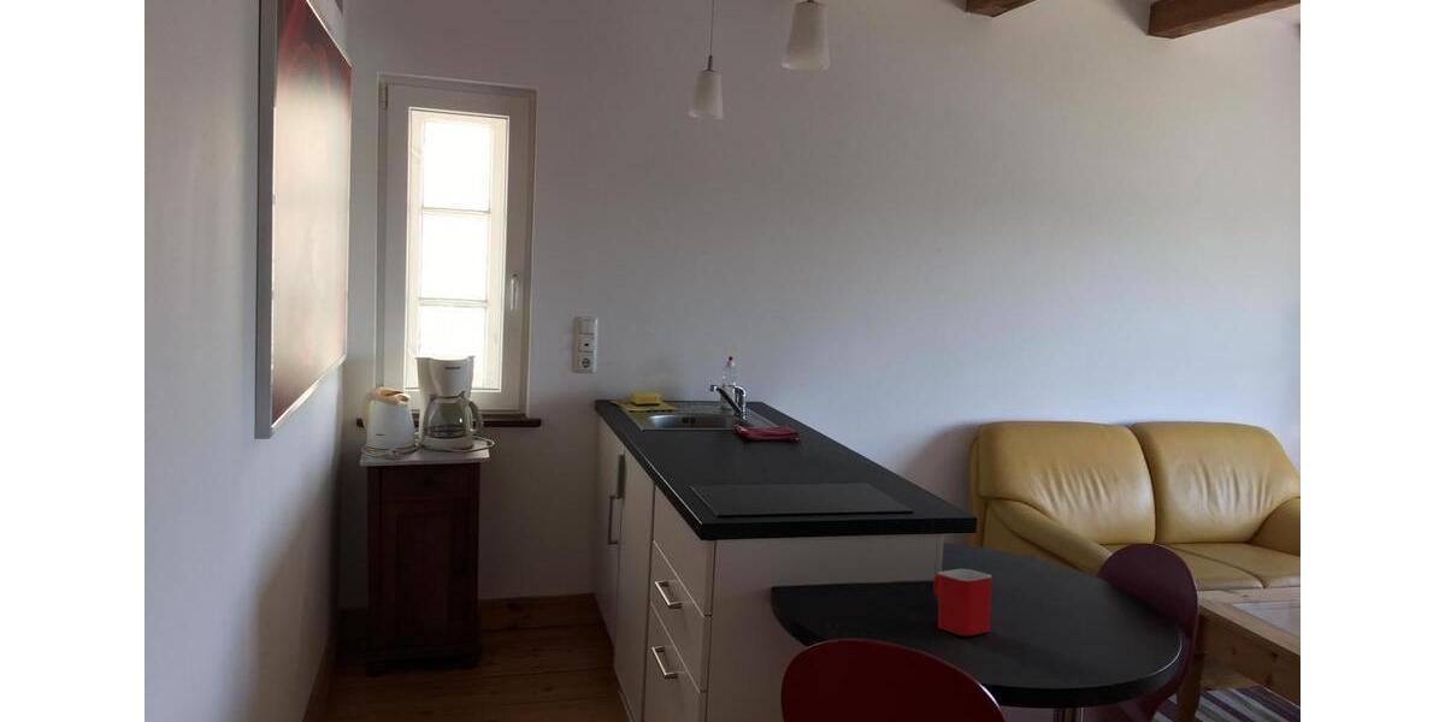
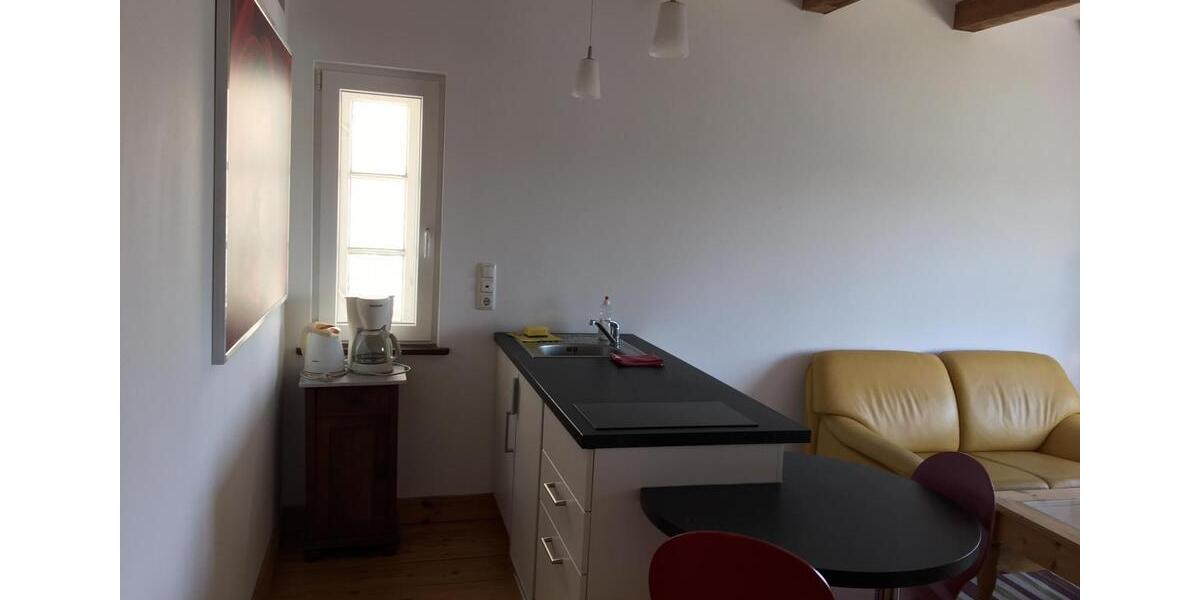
- mug [932,568,993,637]
